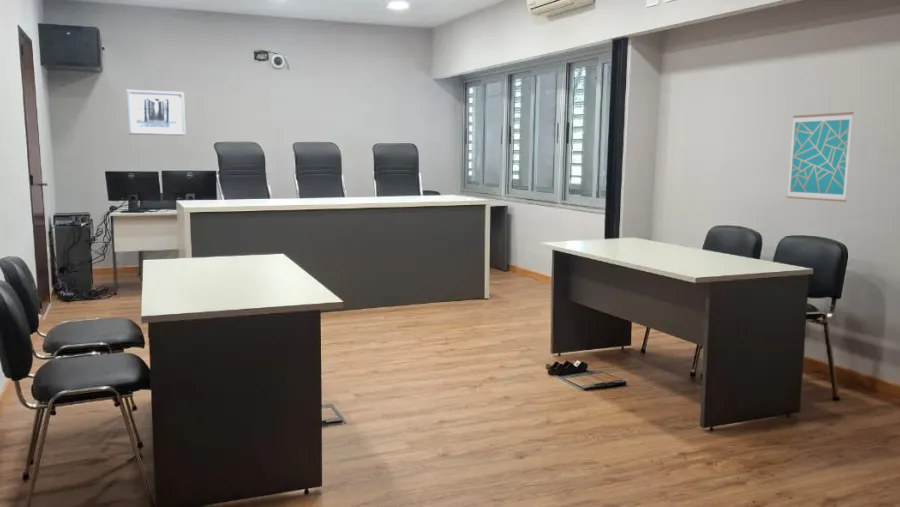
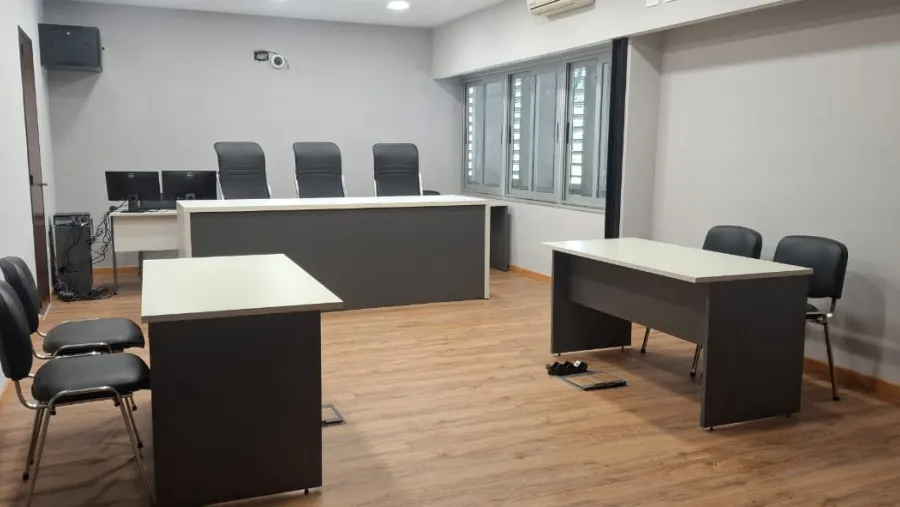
- wall art [126,89,186,137]
- wall art [786,111,855,203]
